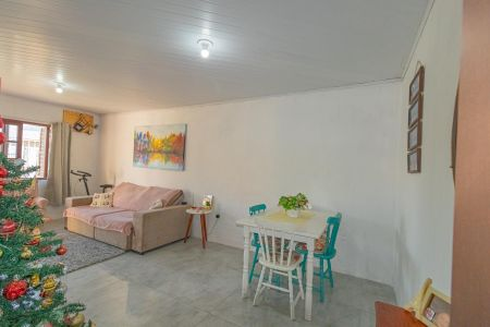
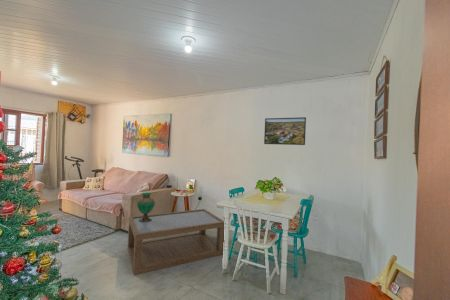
+ decorative urn [136,192,156,222]
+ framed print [263,116,307,146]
+ coffee table [127,208,225,276]
